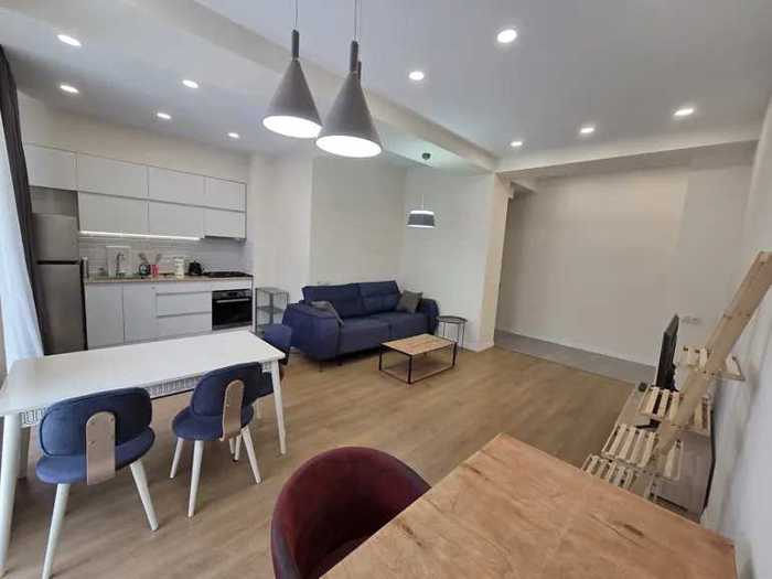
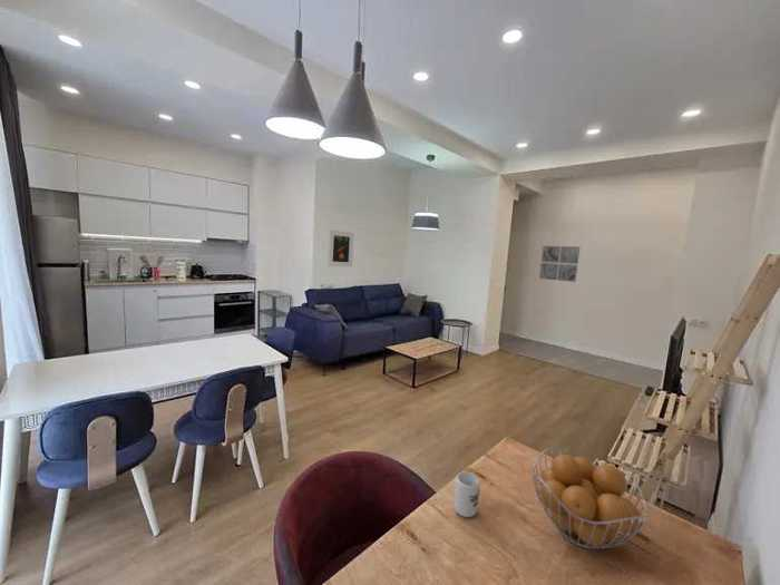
+ fruit basket [532,446,649,550]
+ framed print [326,228,354,269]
+ cup [452,471,480,518]
+ wall art [538,245,582,283]
